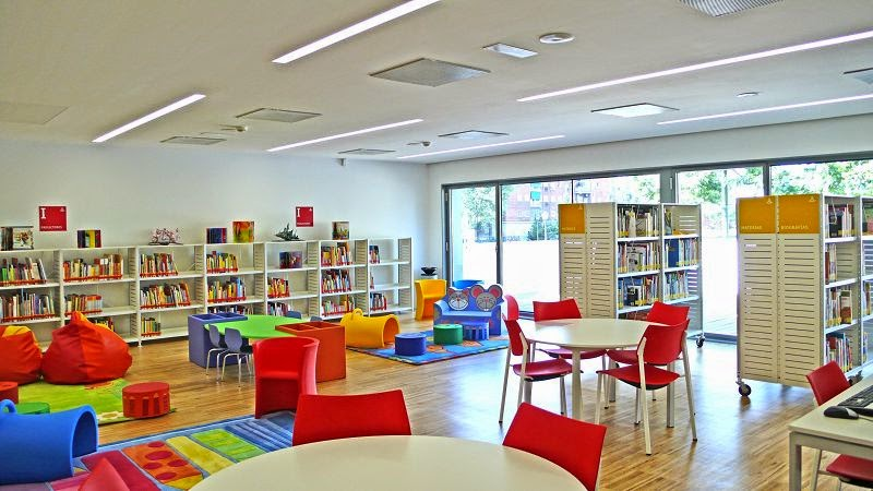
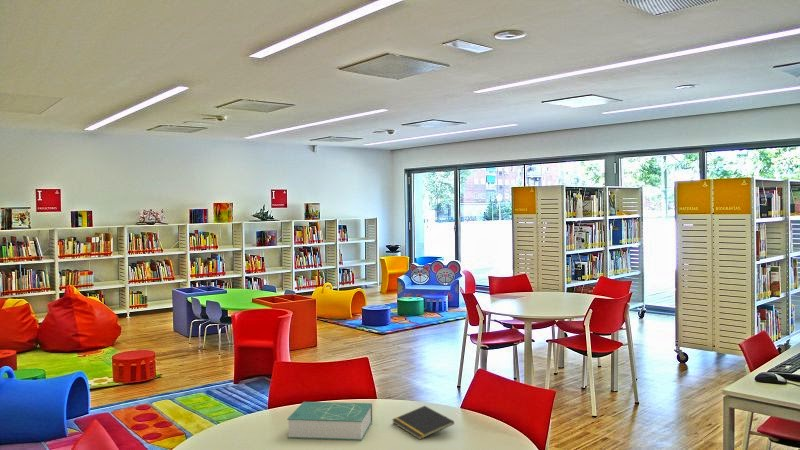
+ book [286,401,373,442]
+ notepad [391,405,455,441]
